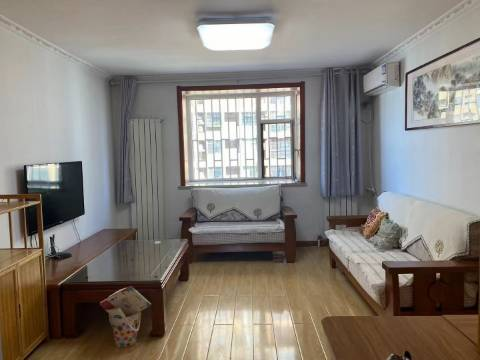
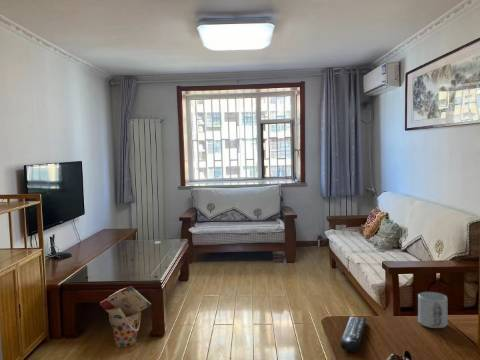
+ remote control [340,316,367,353]
+ mug [417,291,448,329]
